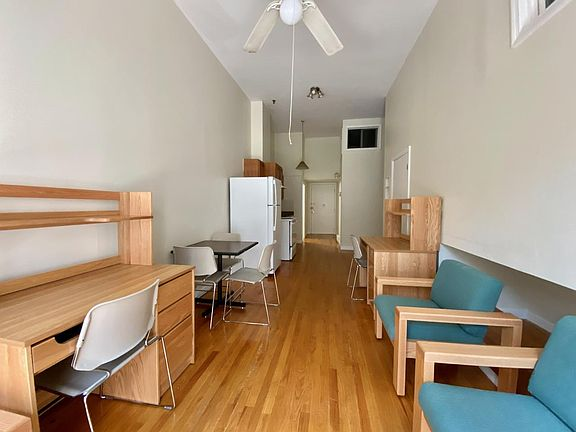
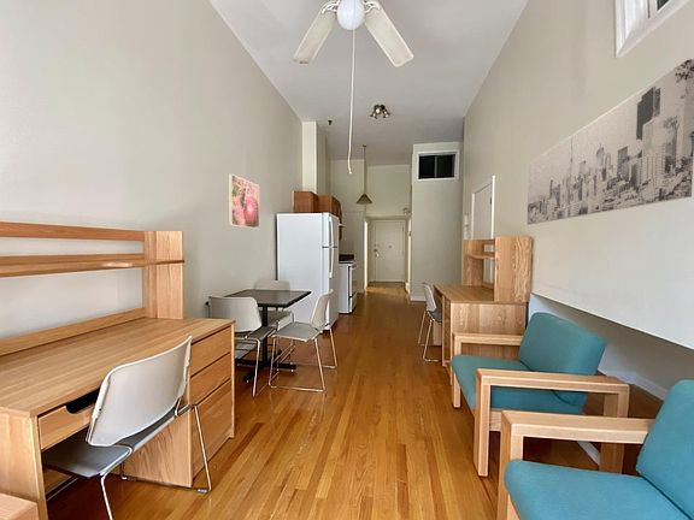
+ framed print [228,172,260,230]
+ wall art [527,58,694,225]
